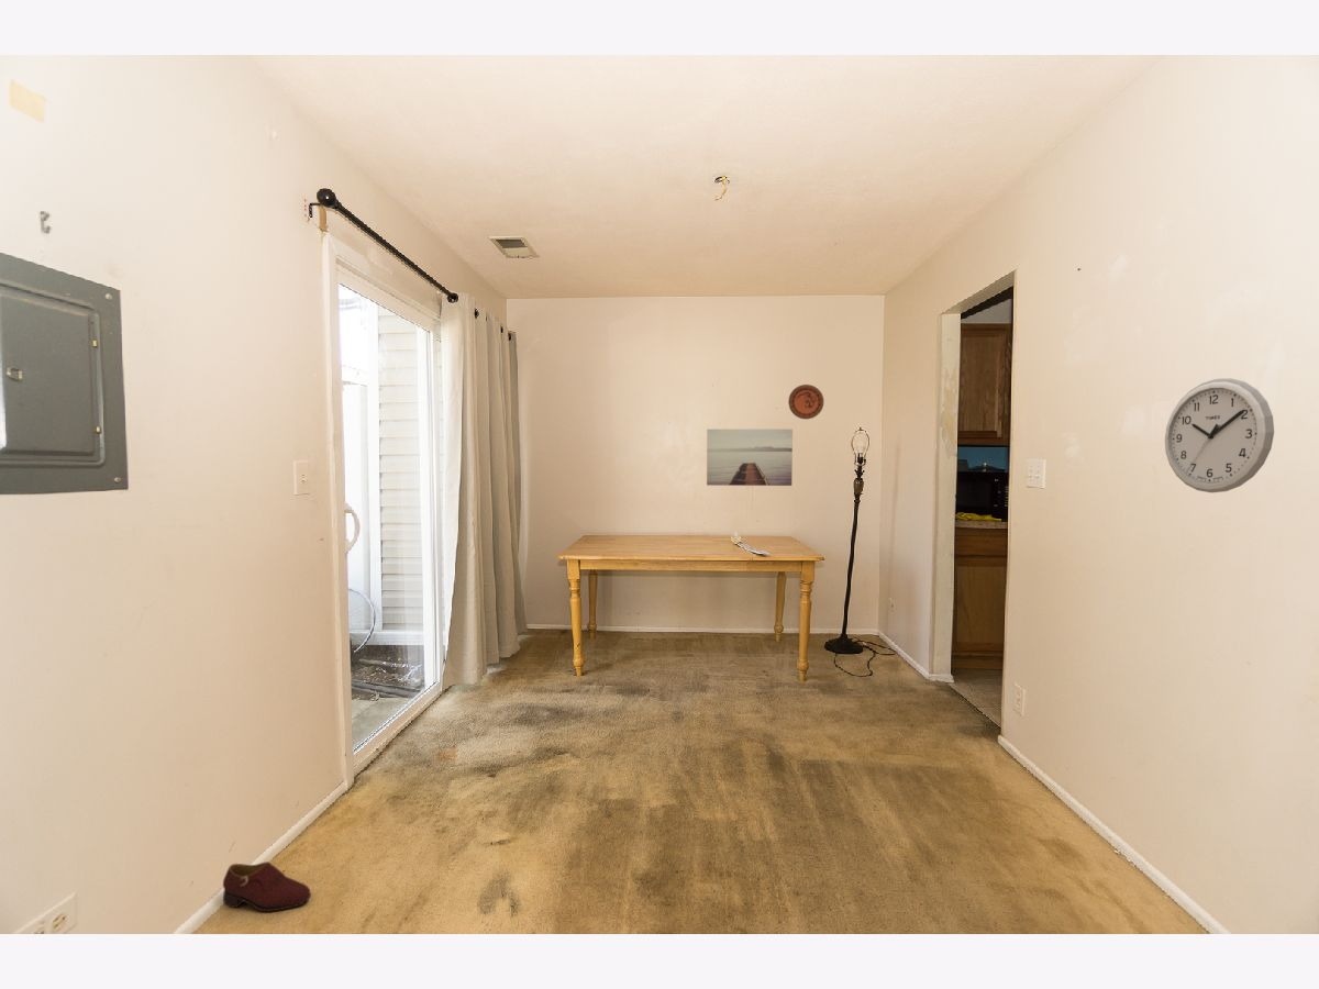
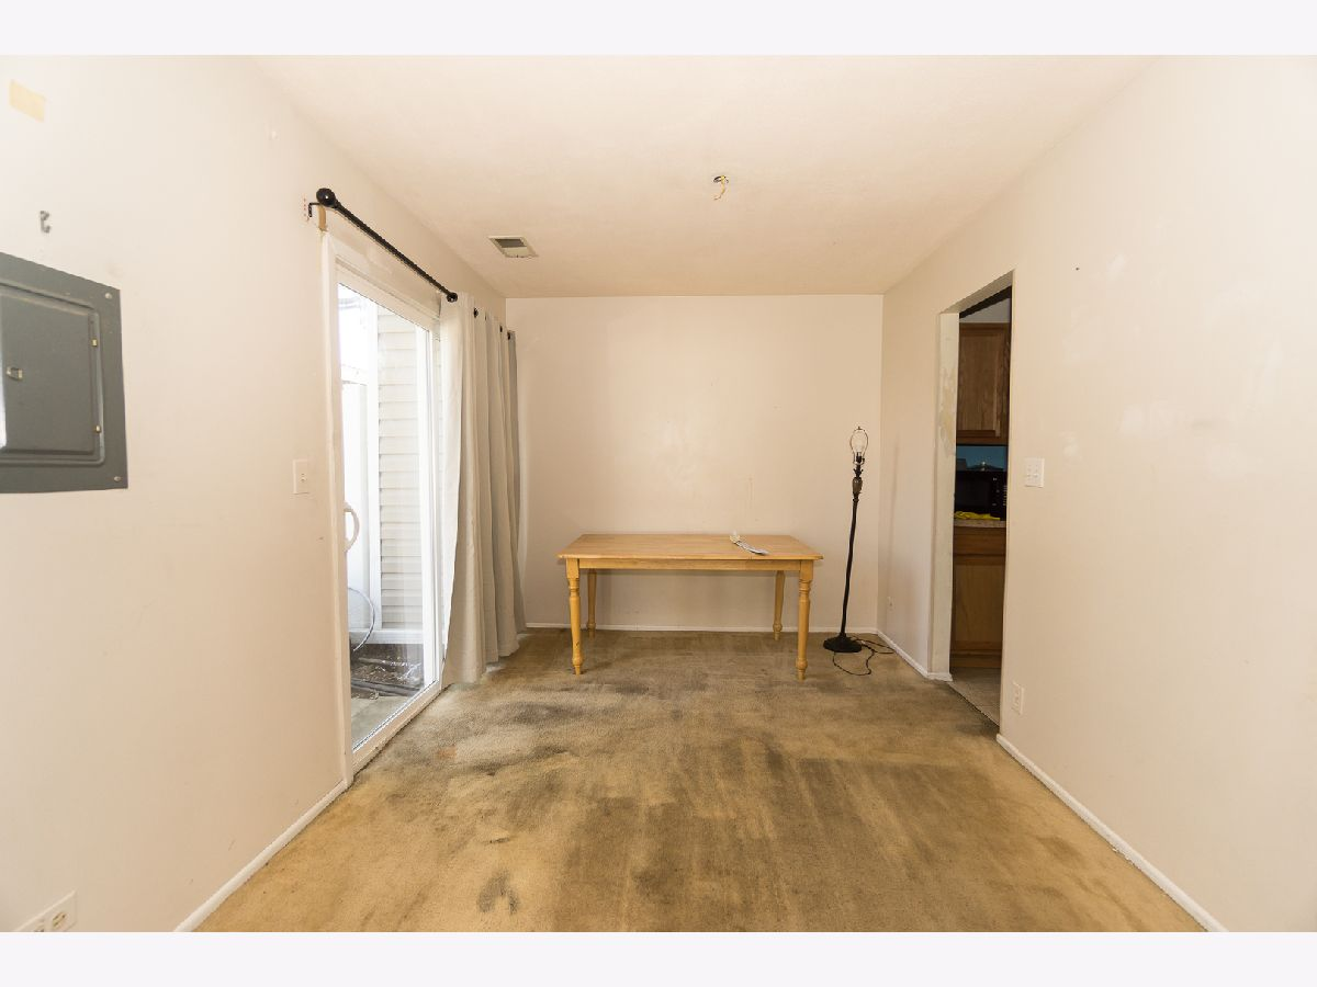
- decorative plate [787,384,824,420]
- wall clock [1164,377,1275,493]
- shoe [222,860,312,912]
- wall art [706,427,794,487]
